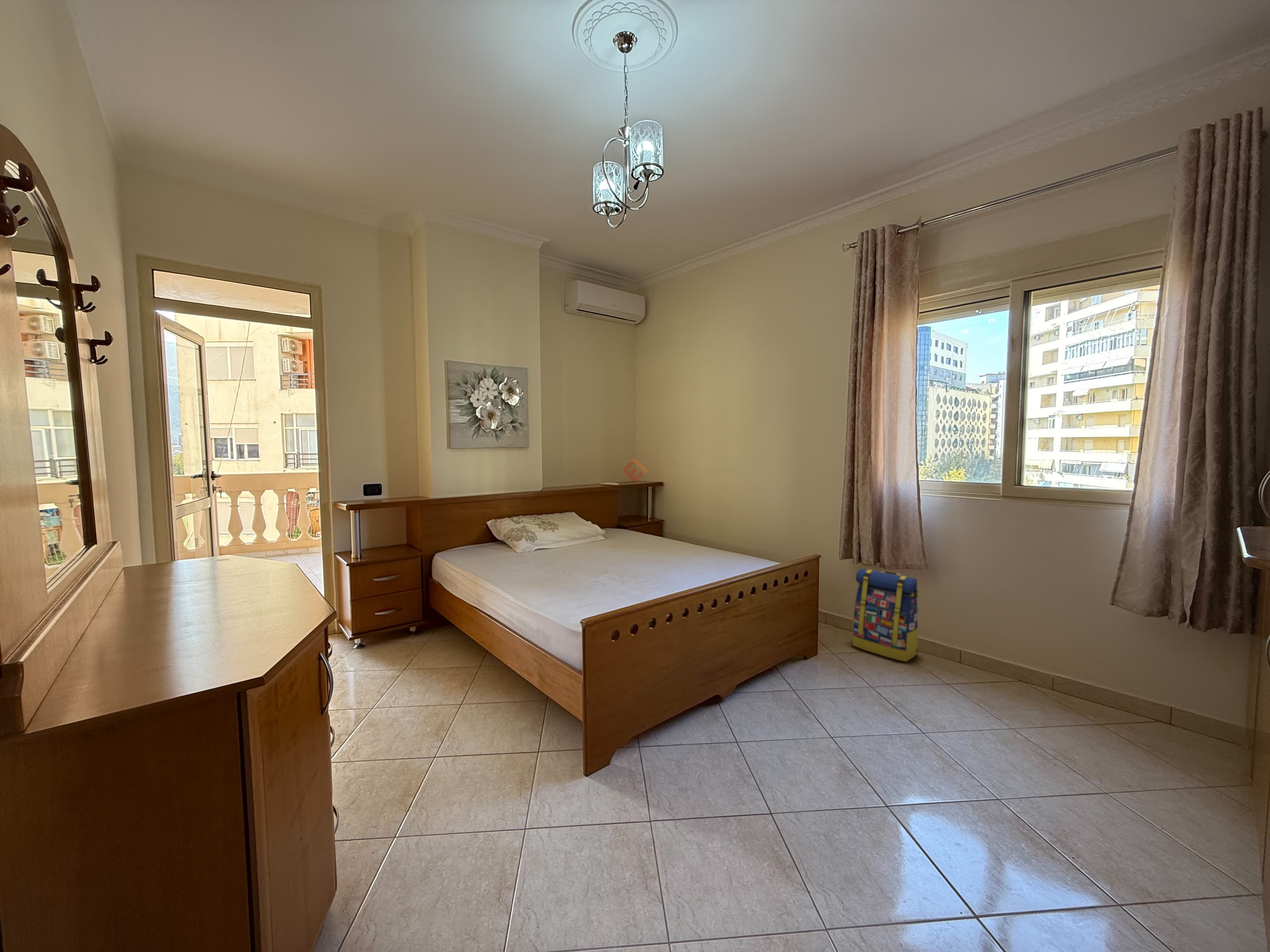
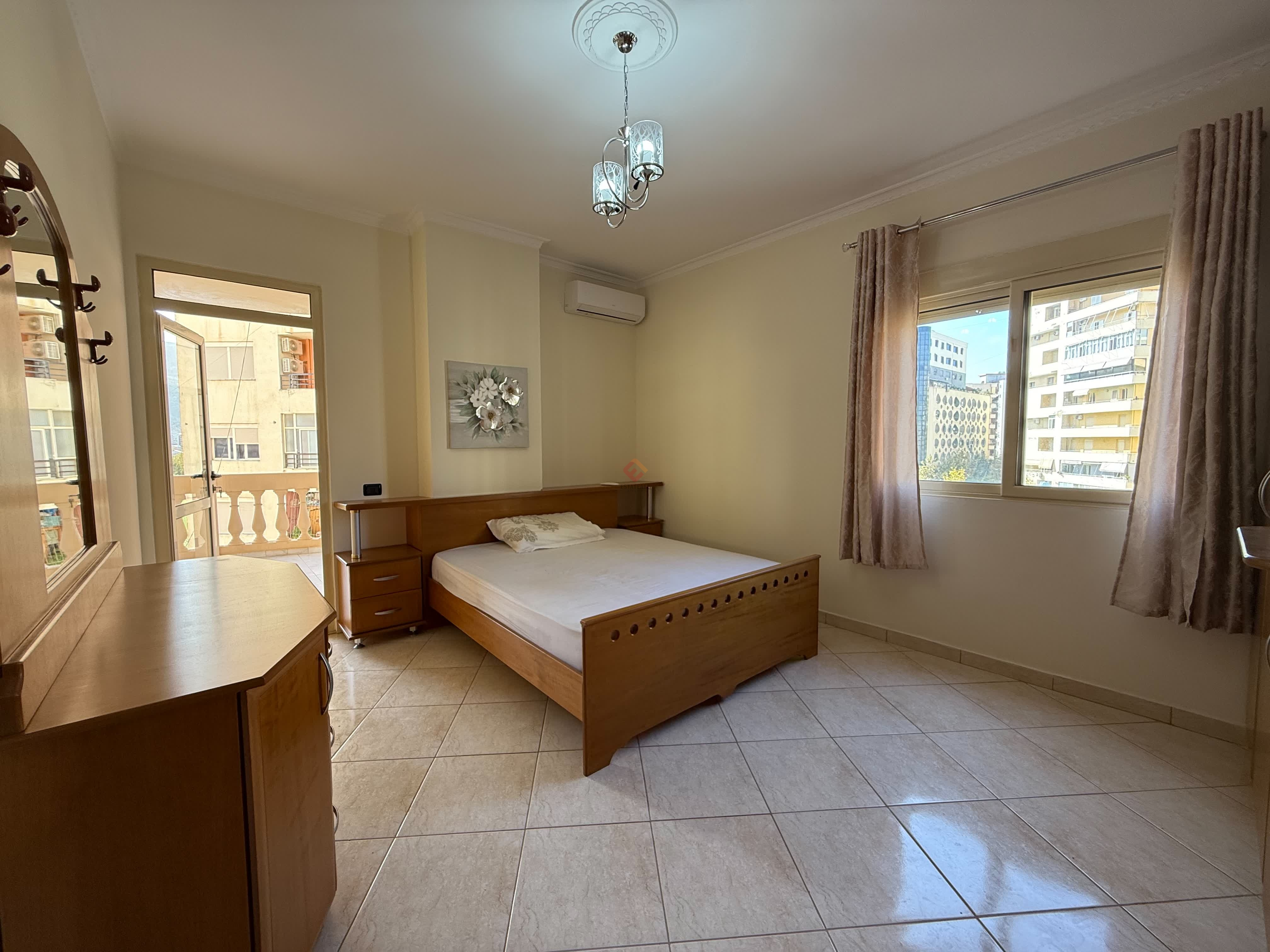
- backpack [852,568,919,662]
